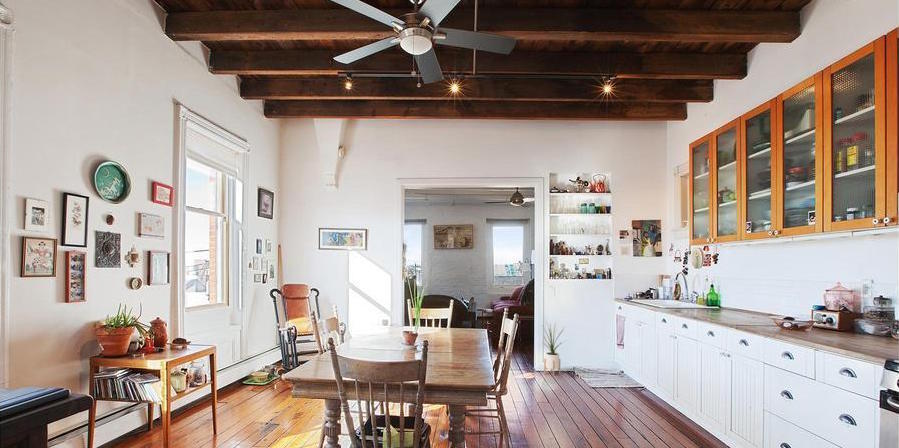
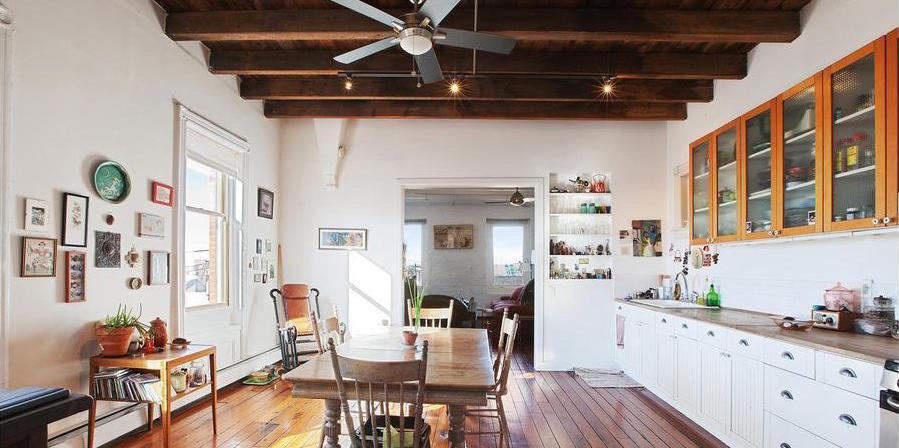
- house plant [541,322,568,377]
